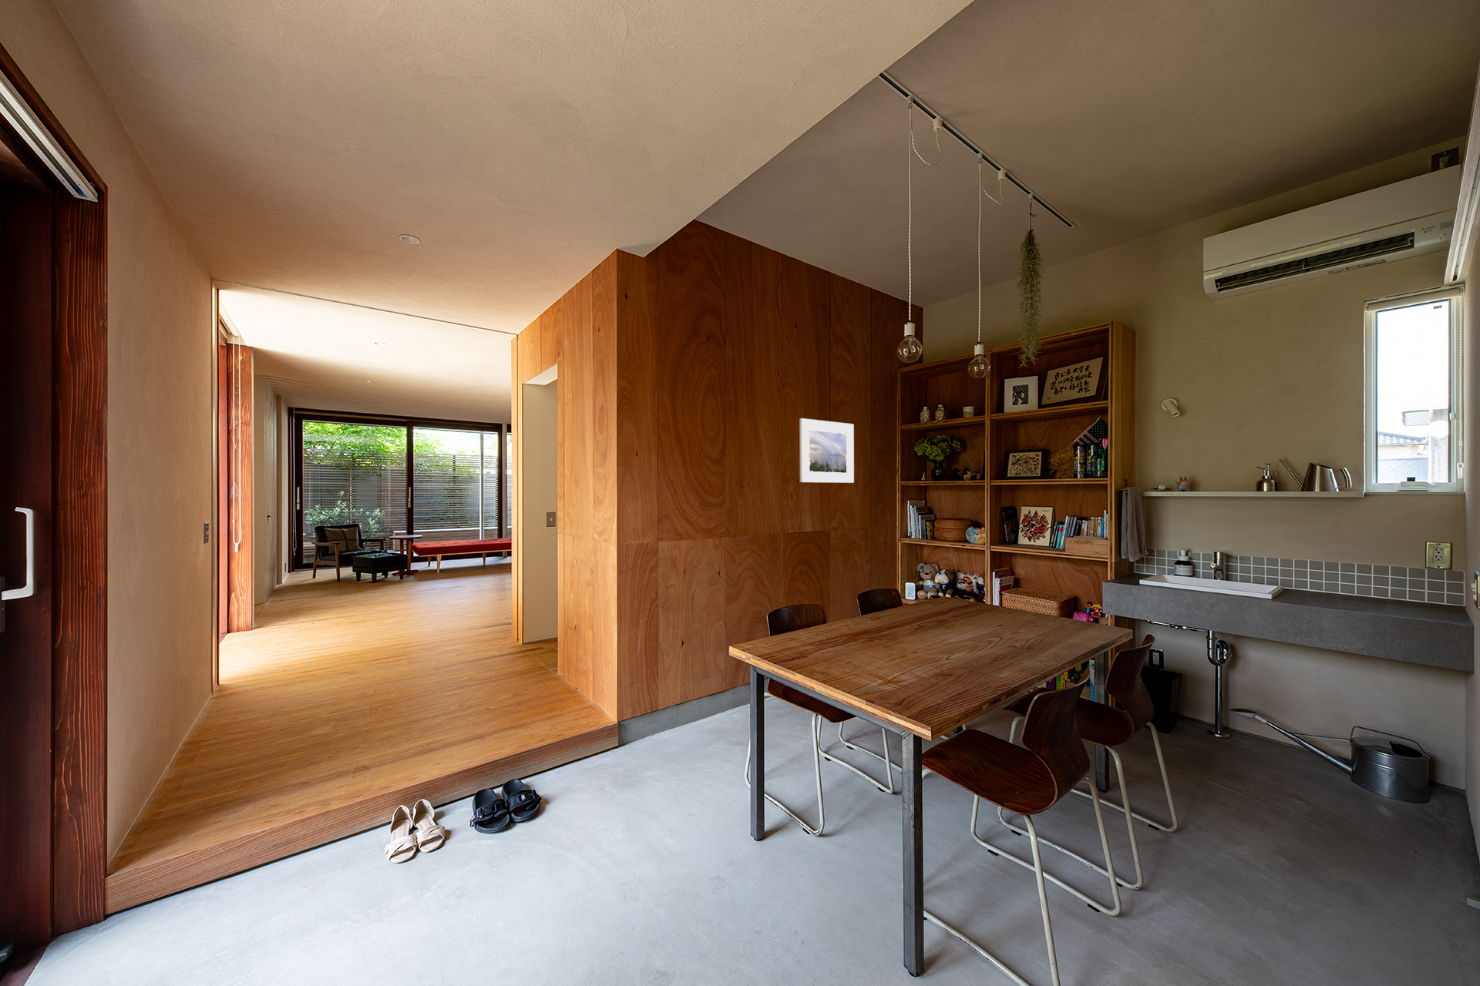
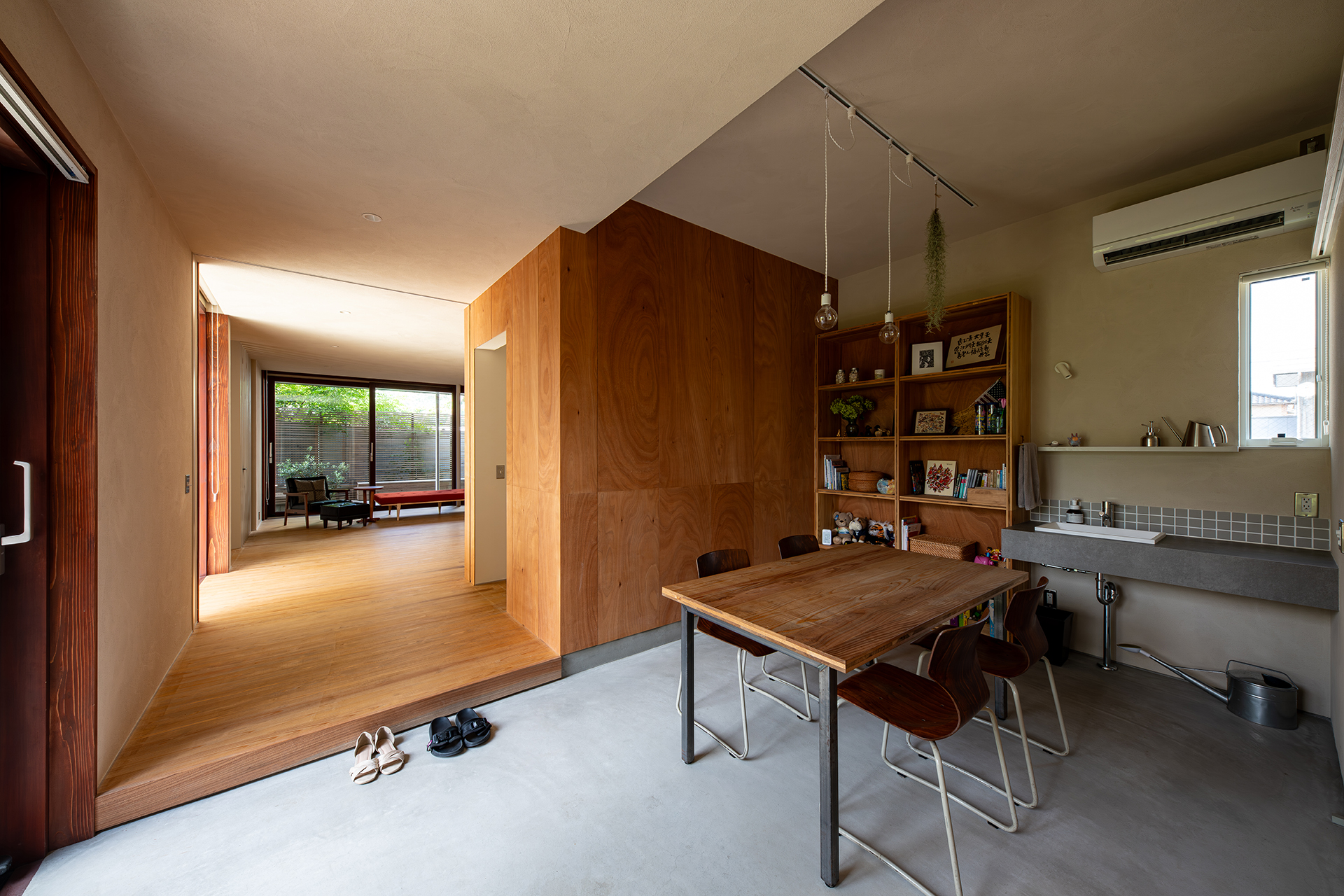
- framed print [798,417,855,484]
